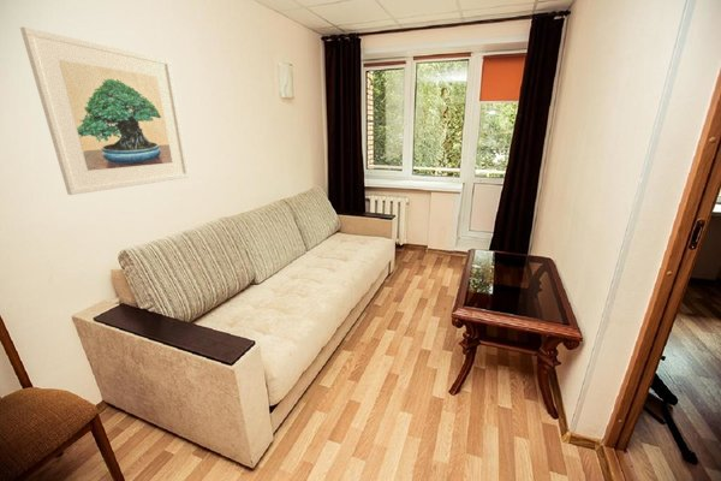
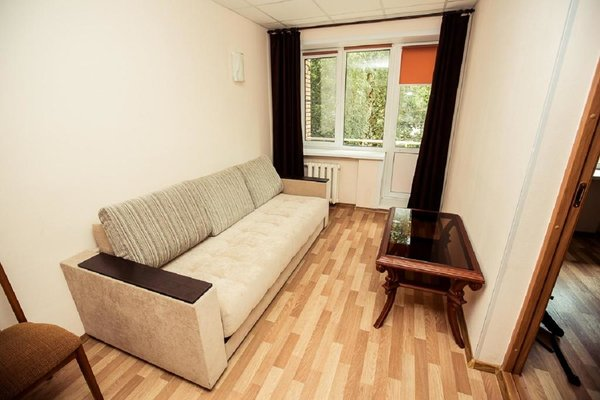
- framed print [19,25,190,196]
